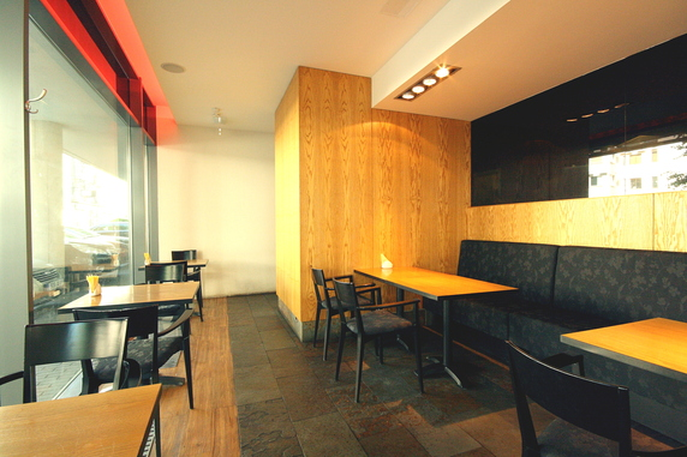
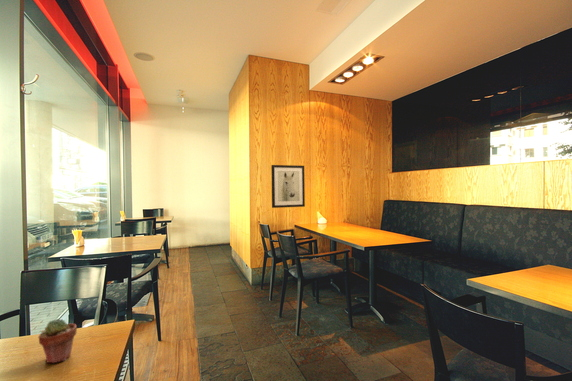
+ wall art [270,164,306,209]
+ potted succulent [37,318,78,364]
